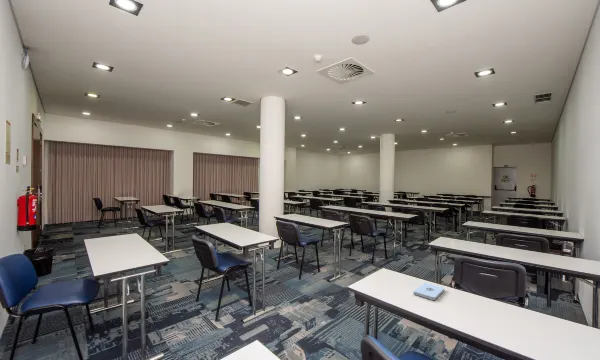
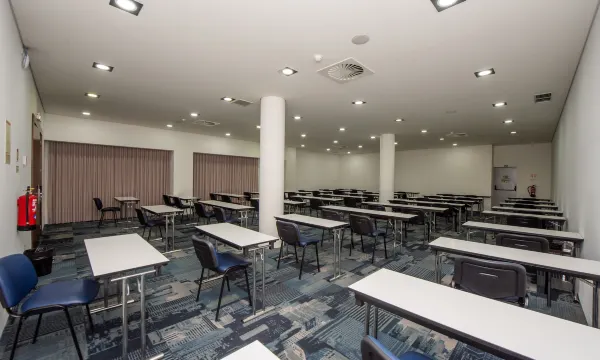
- notepad [412,282,446,301]
